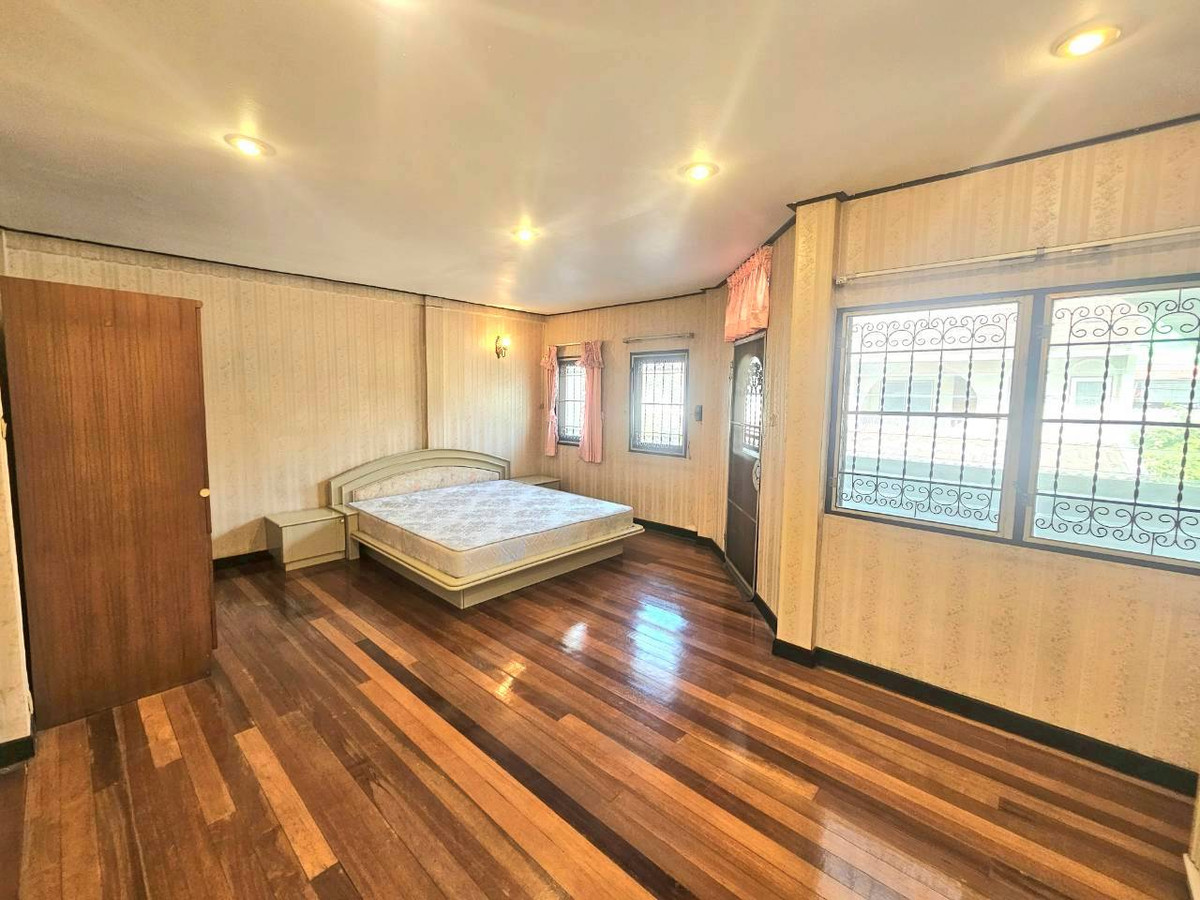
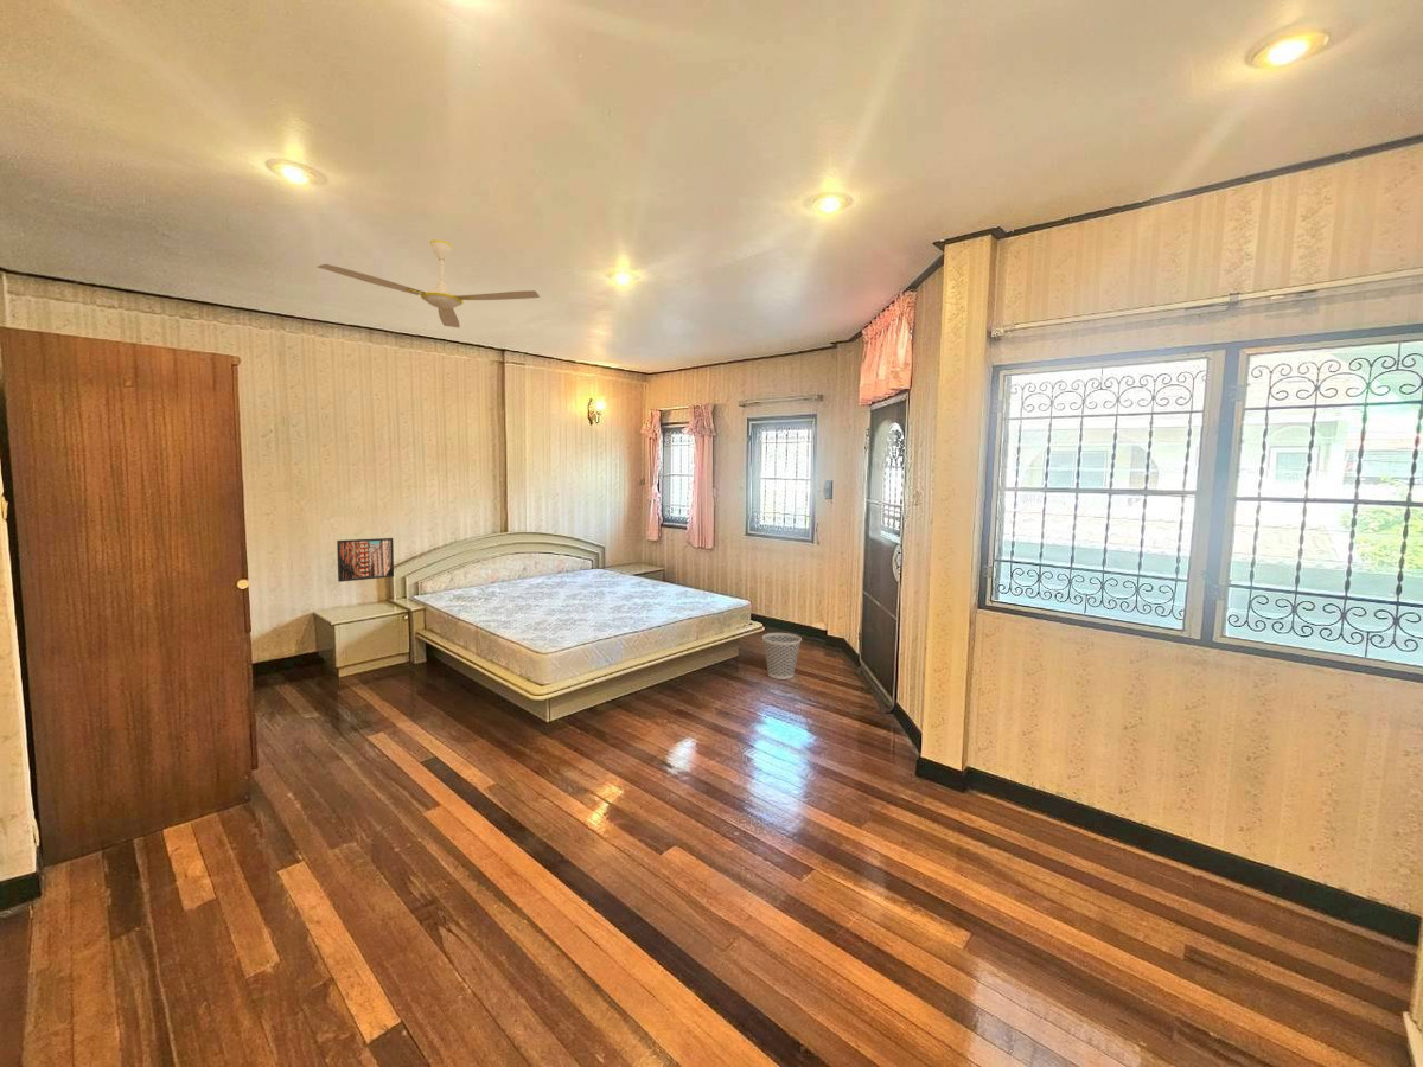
+ ceiling fan [317,238,541,328]
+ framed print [336,537,395,583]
+ wastebasket [761,632,803,681]
